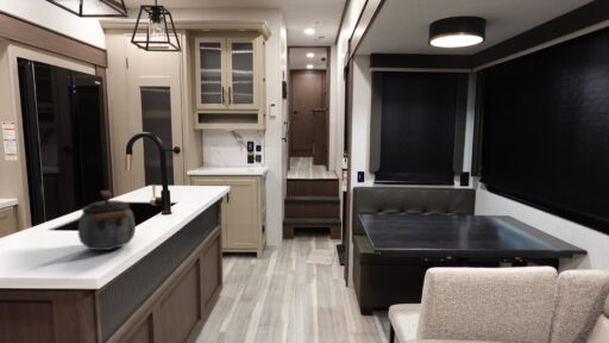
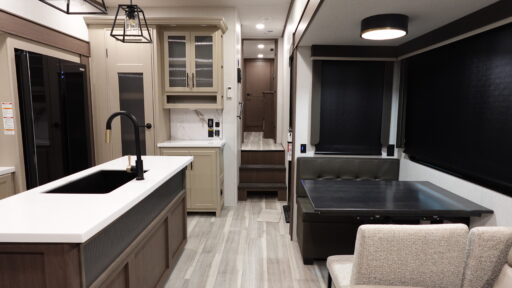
- kettle [77,189,137,251]
